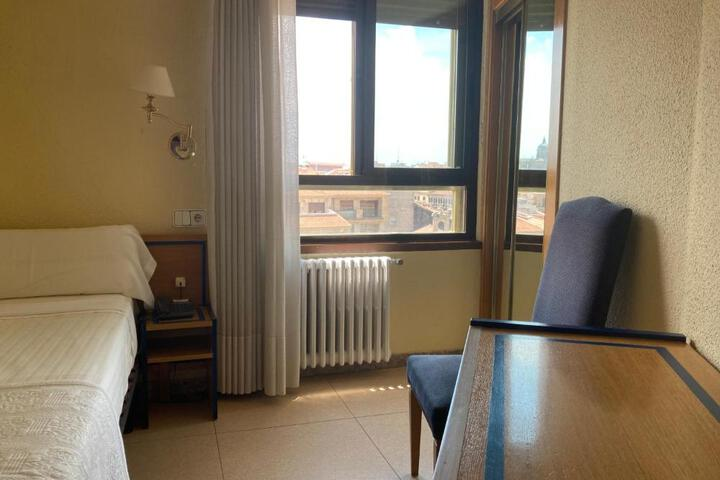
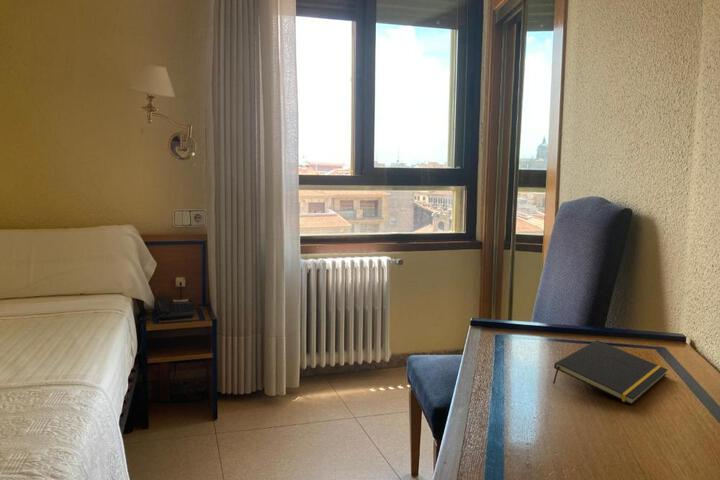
+ notepad [552,339,669,406]
